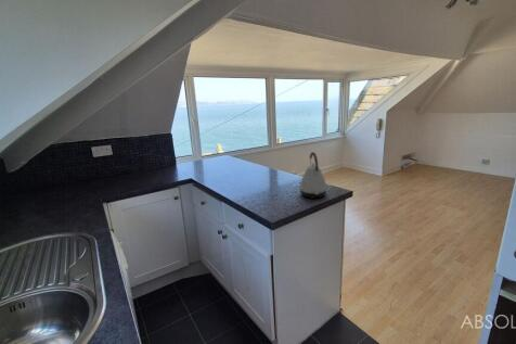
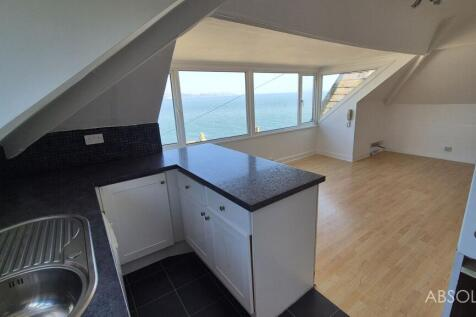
- kettle [298,151,328,200]
